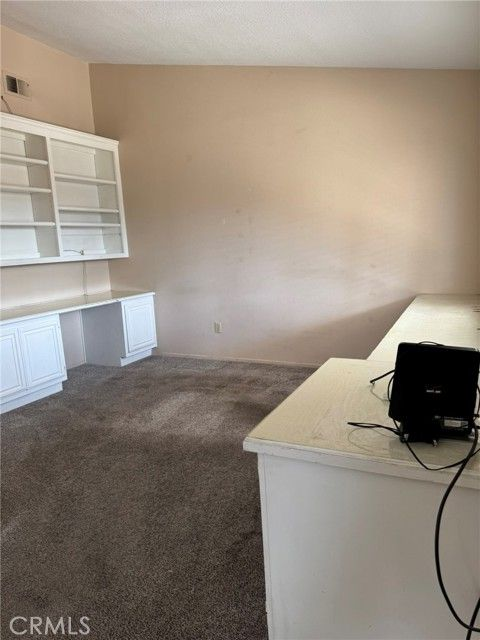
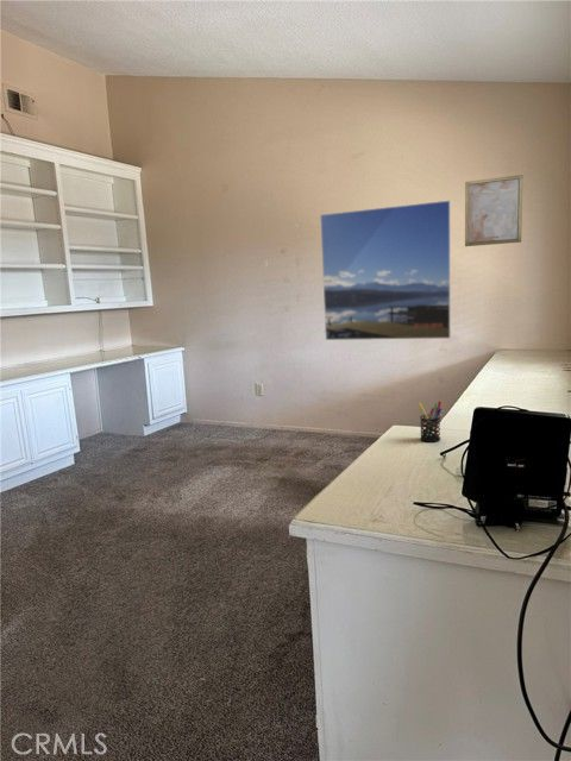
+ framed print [319,199,452,341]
+ wall art [464,174,523,247]
+ pen holder [416,400,443,444]
